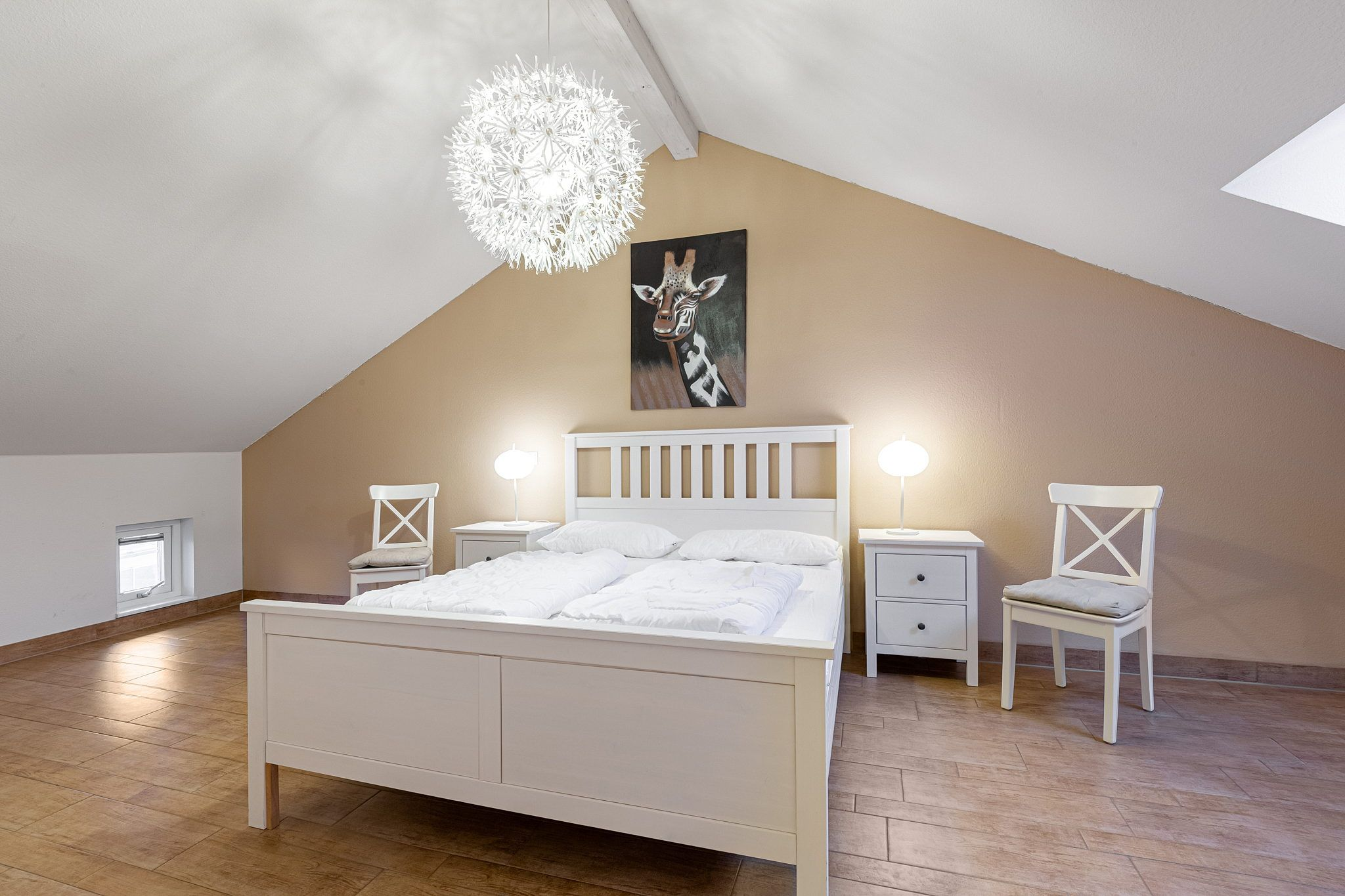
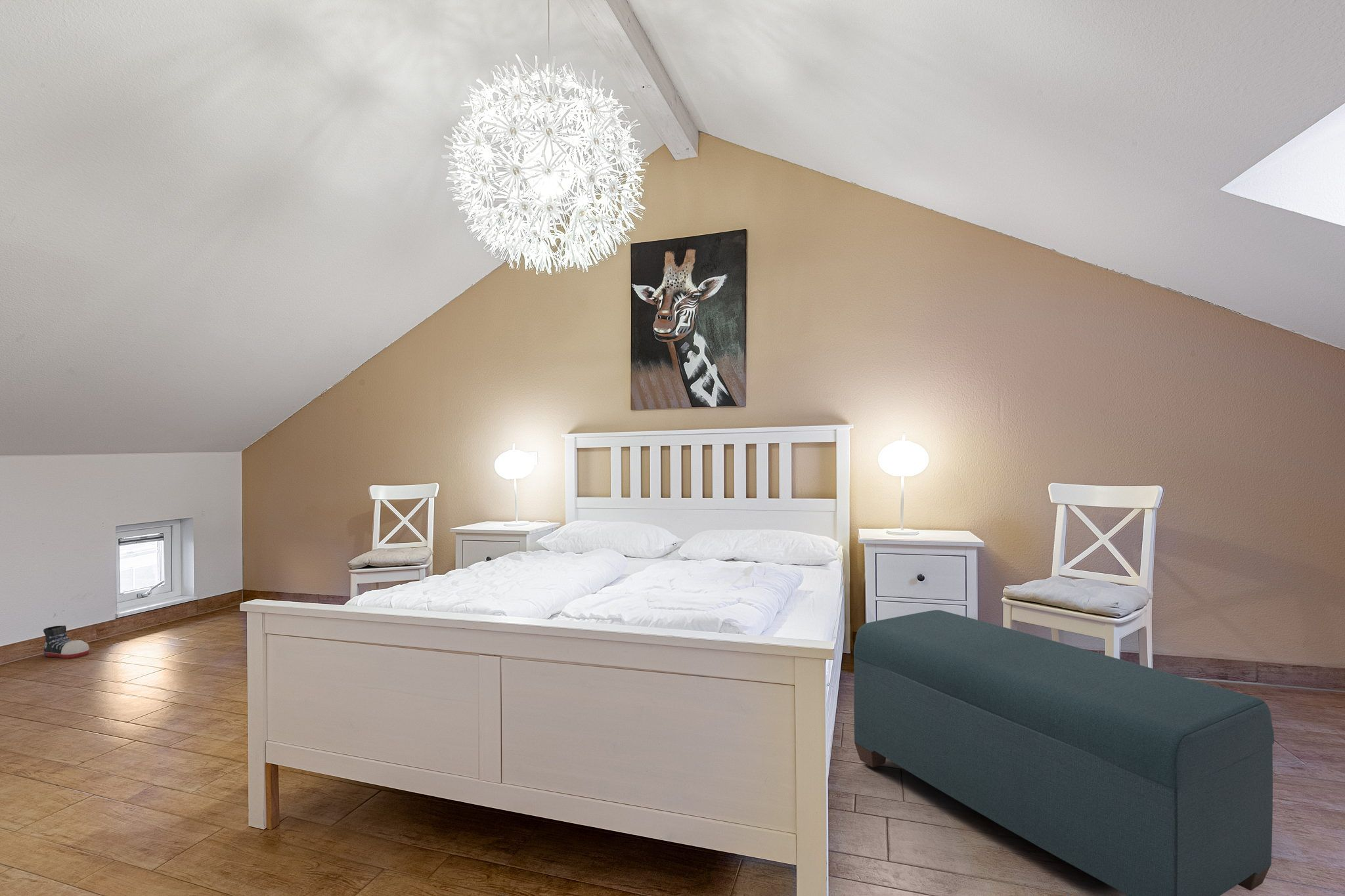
+ bench [853,609,1275,896]
+ shoe [43,625,90,660]
